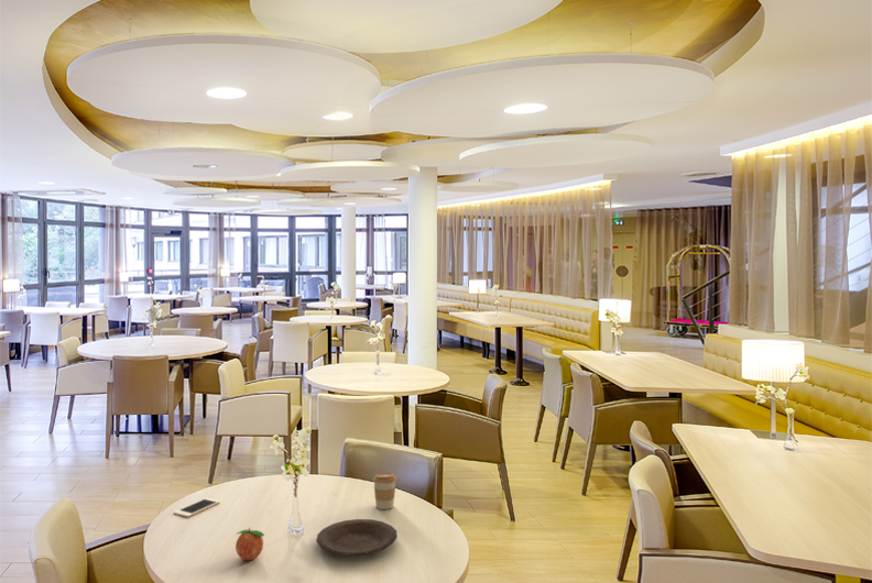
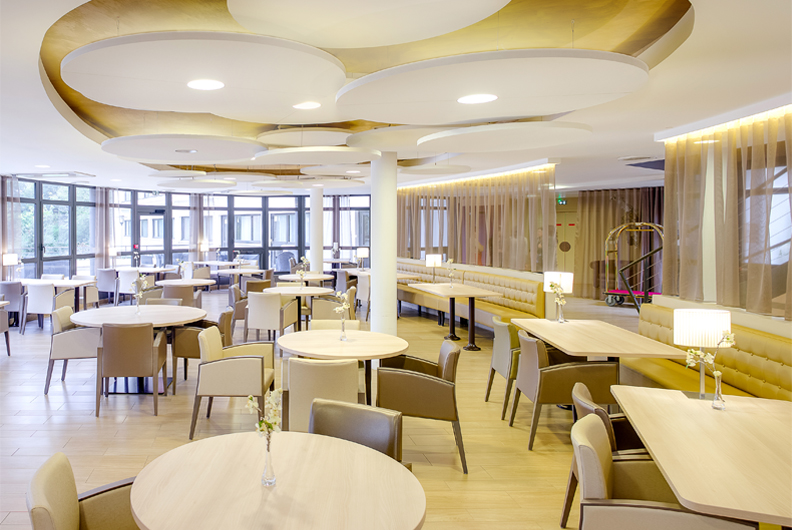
- cell phone [173,497,221,518]
- fruit [235,527,265,561]
- plate [315,518,399,557]
- coffee cup [372,472,397,510]
